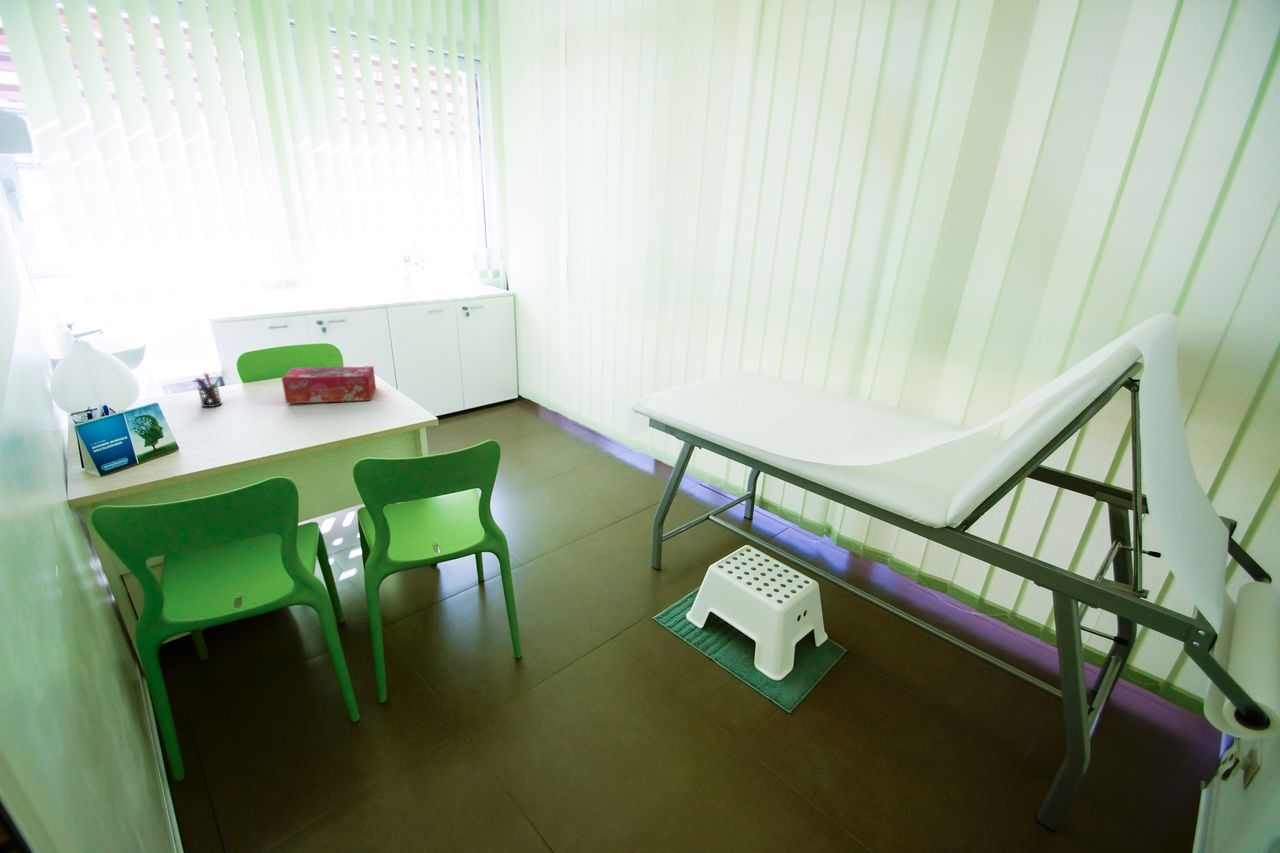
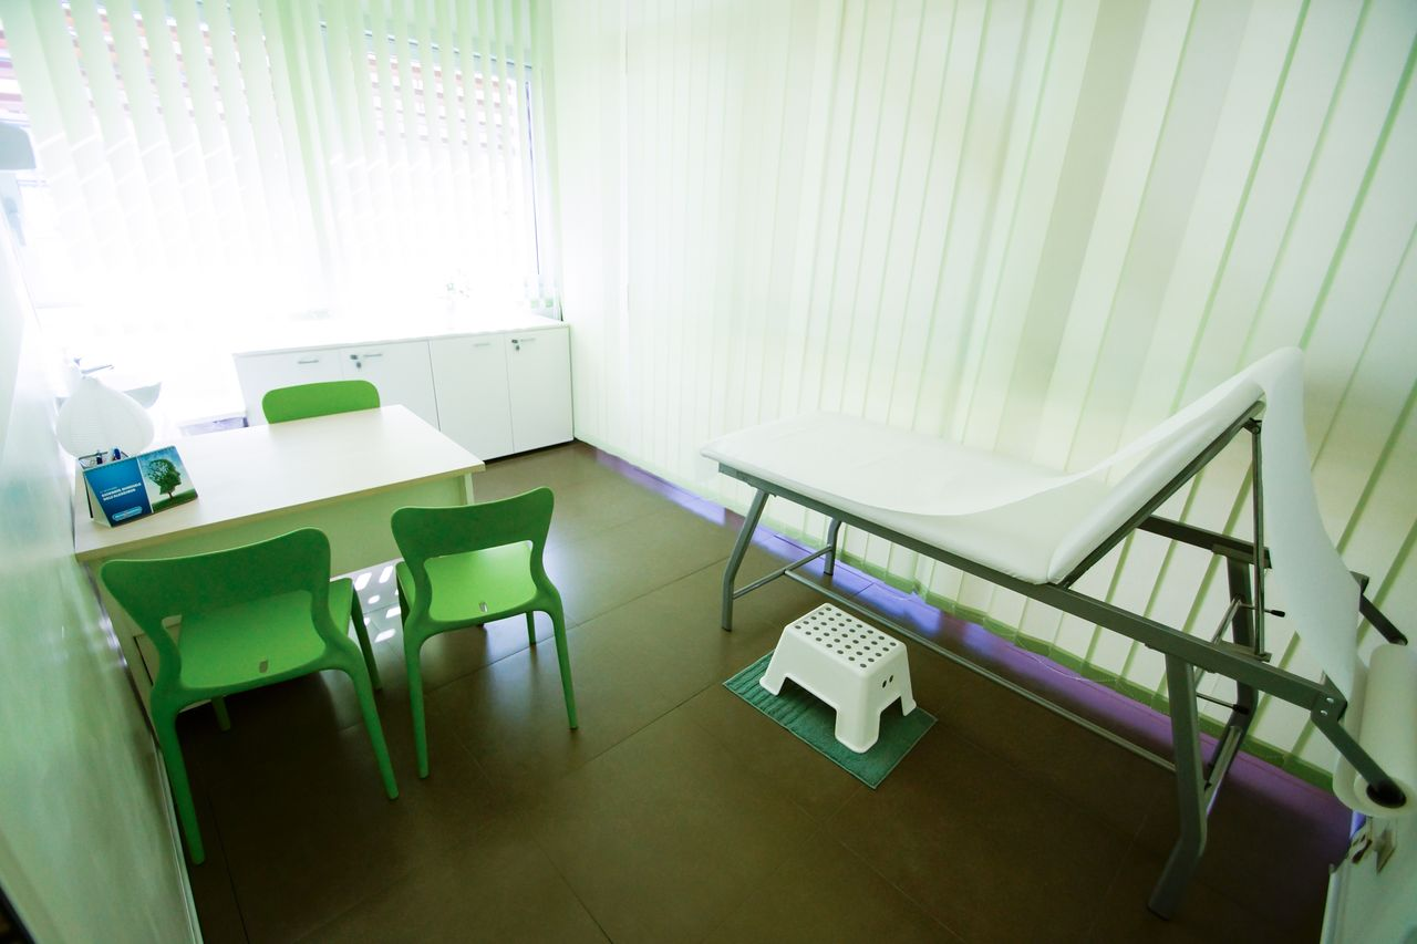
- pen holder [194,372,223,408]
- tissue box [281,365,377,404]
